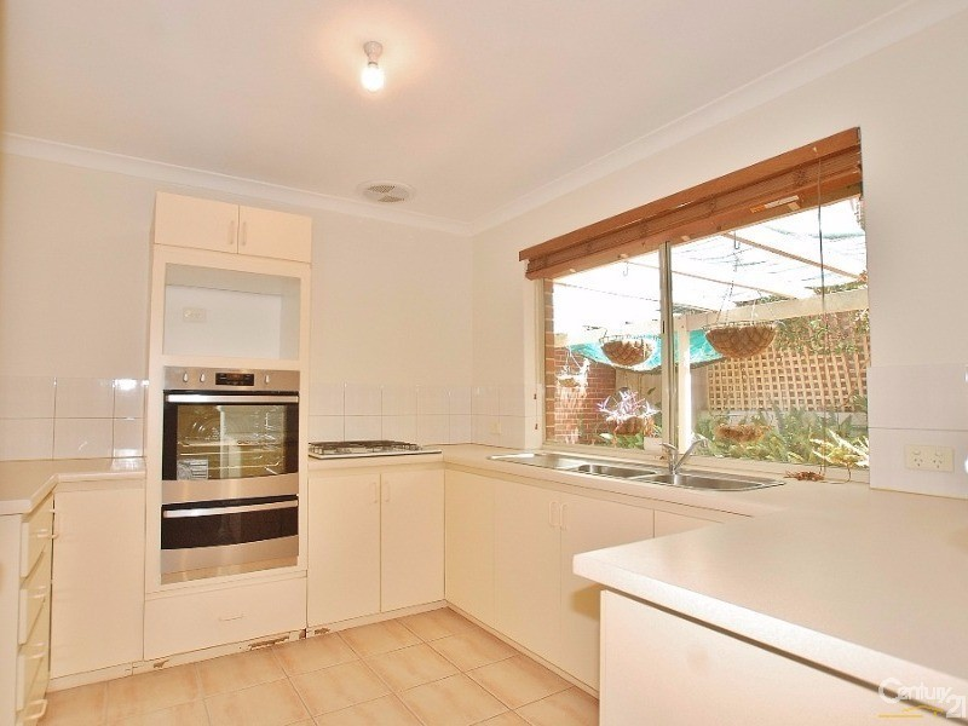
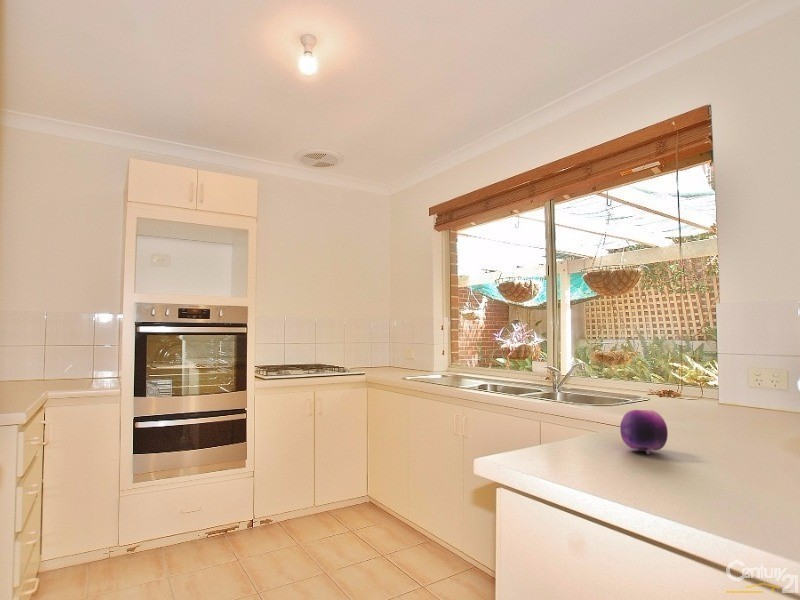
+ fruit [619,409,669,455]
